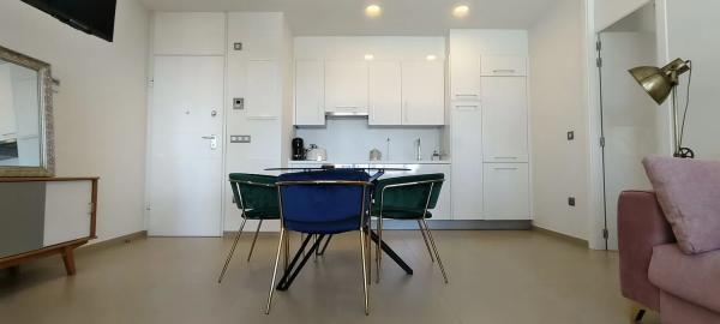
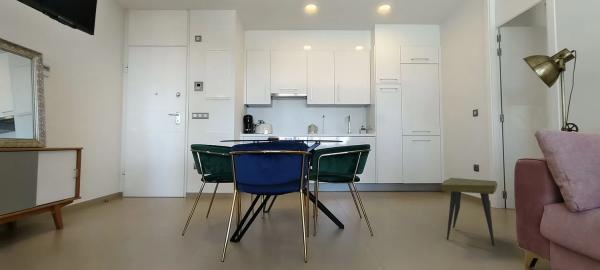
+ side table [440,177,498,247]
